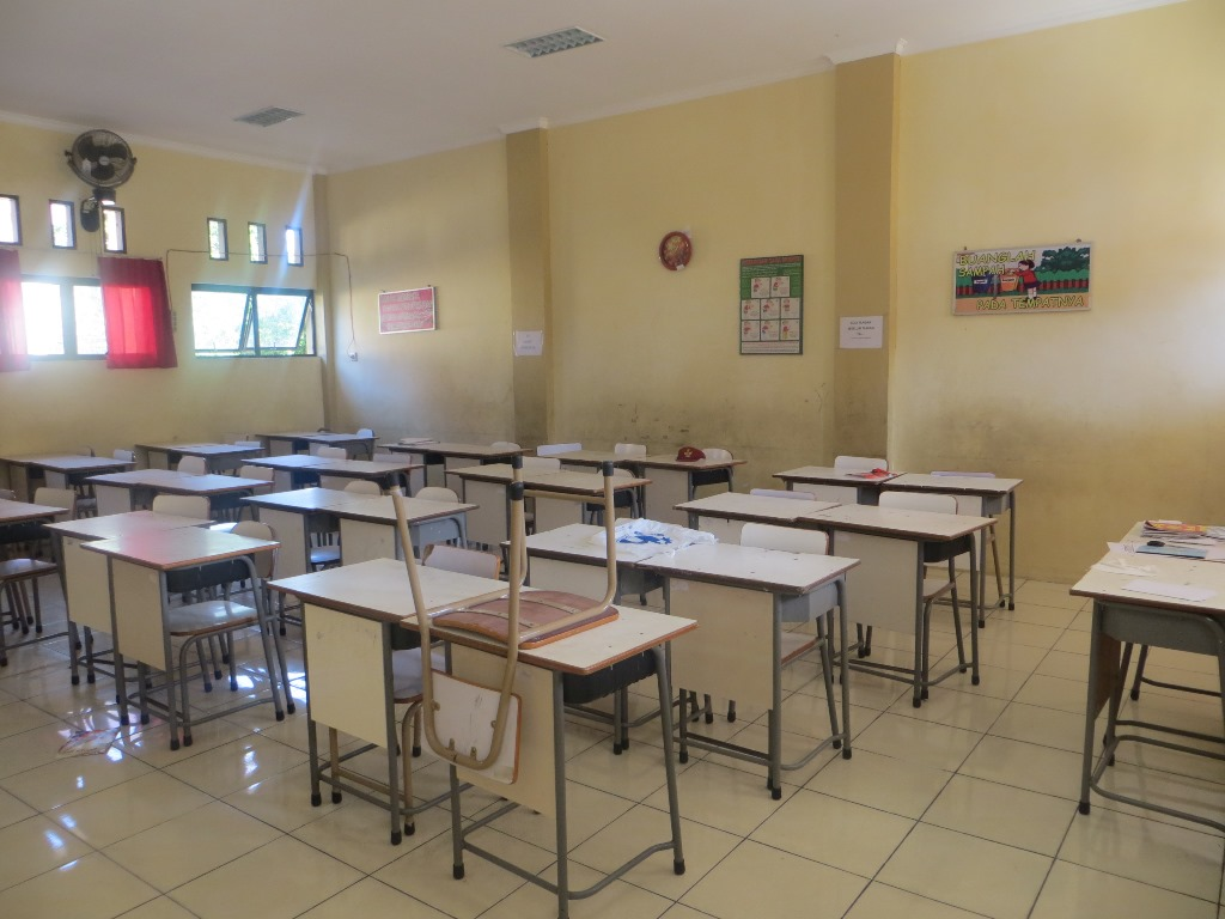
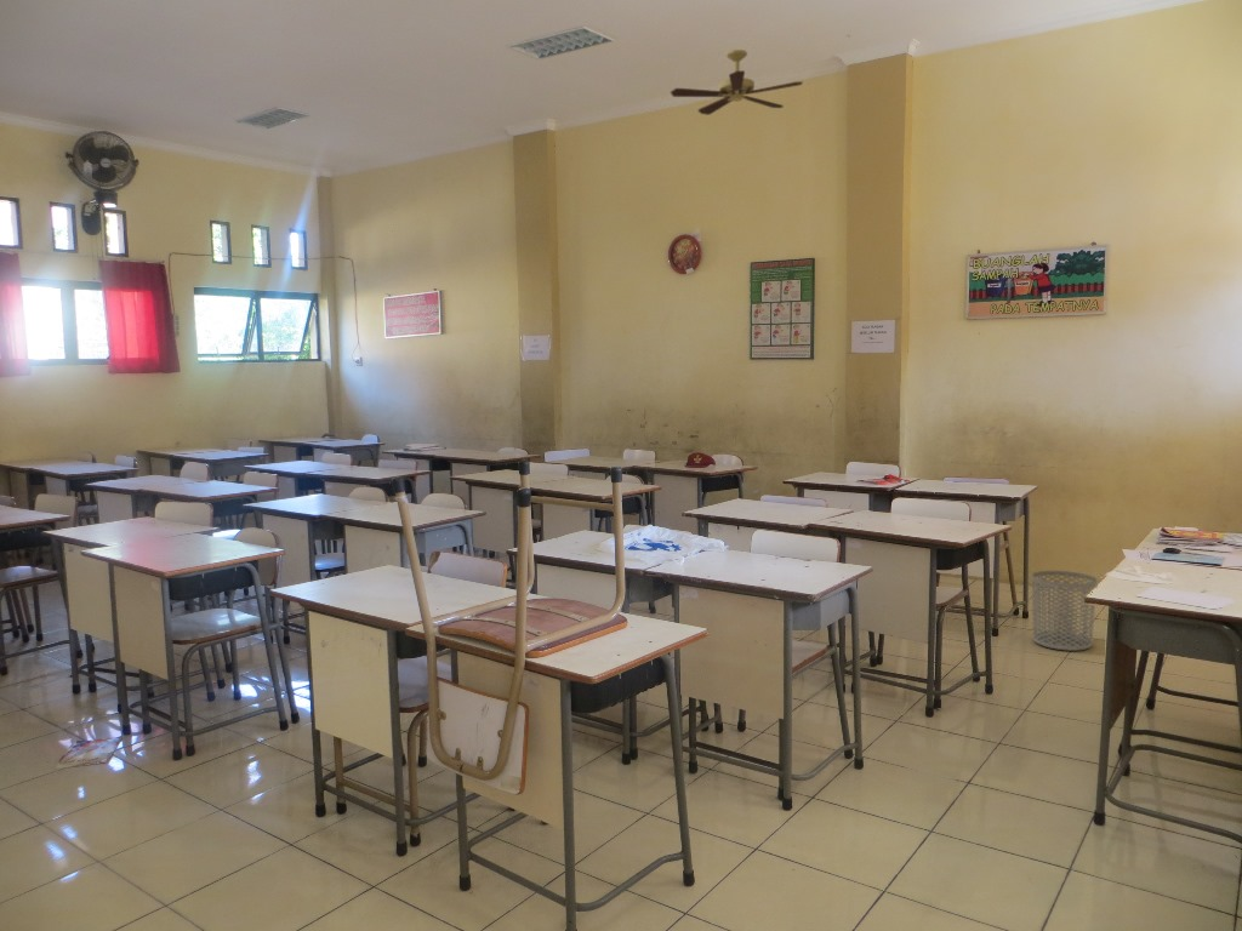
+ waste bin [1031,570,1099,652]
+ ceiling fan [670,48,804,116]
